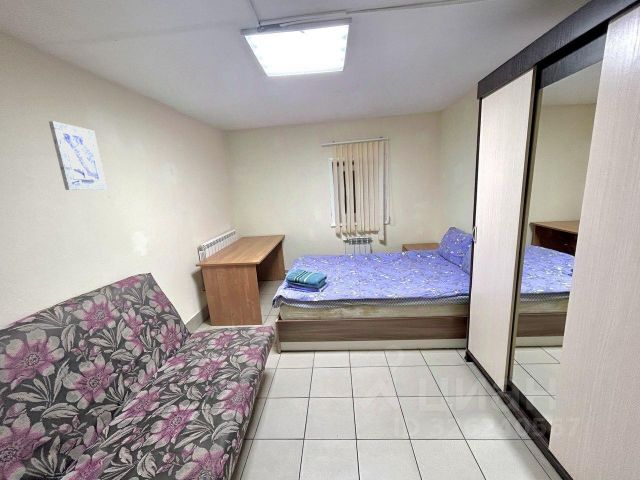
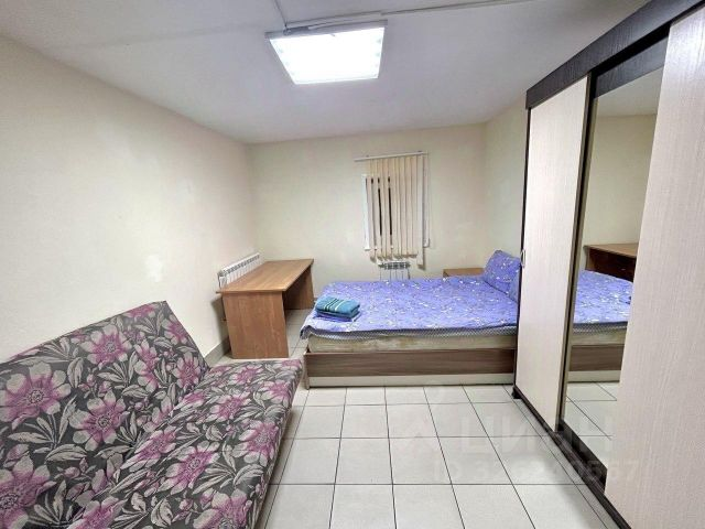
- wall art [48,120,108,191]
